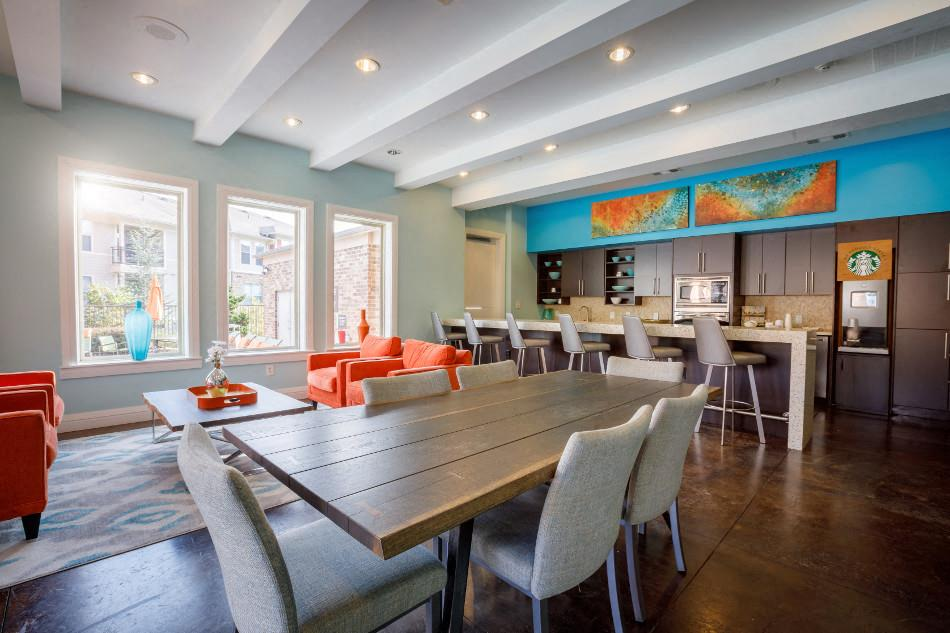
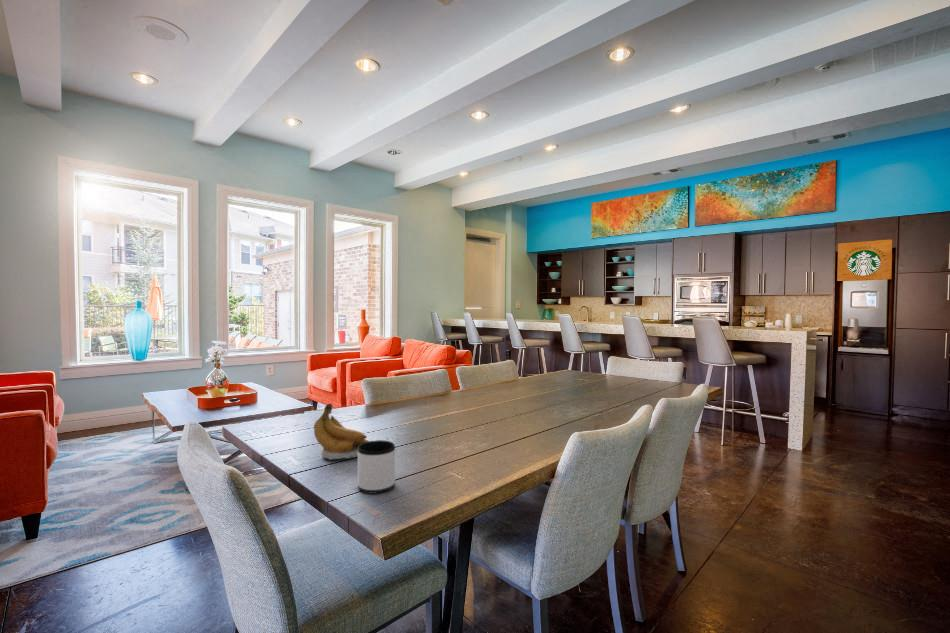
+ mug [357,439,396,495]
+ banana [313,402,370,461]
